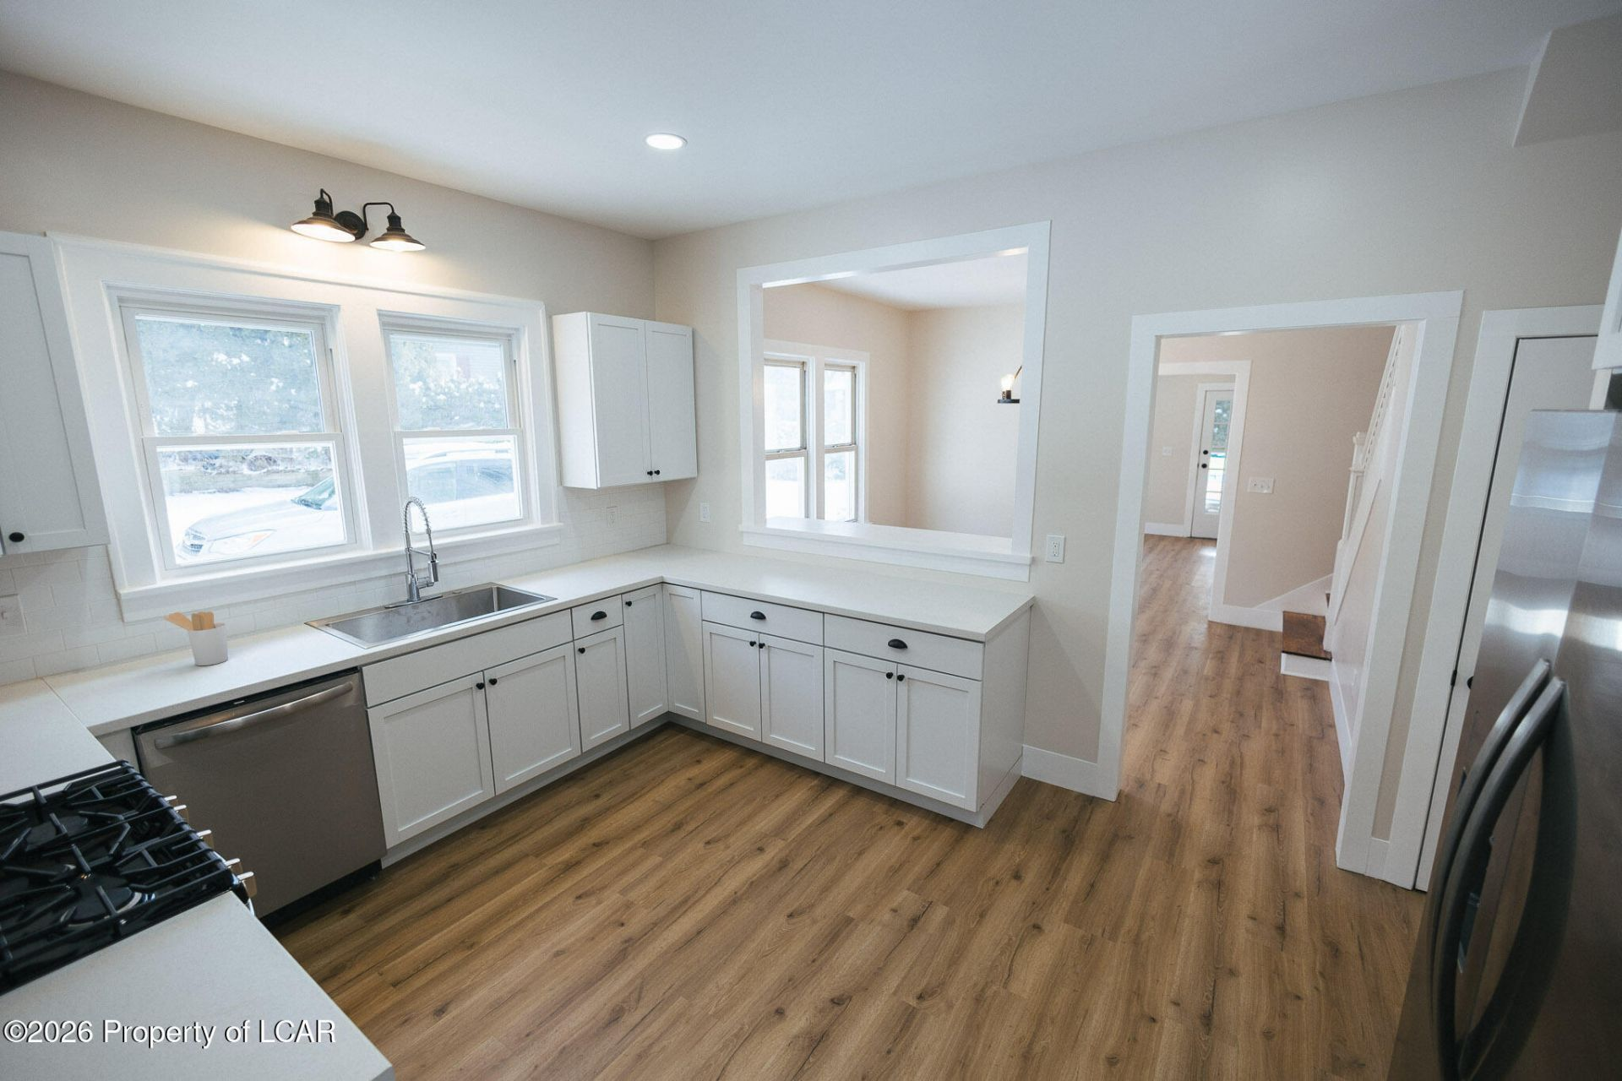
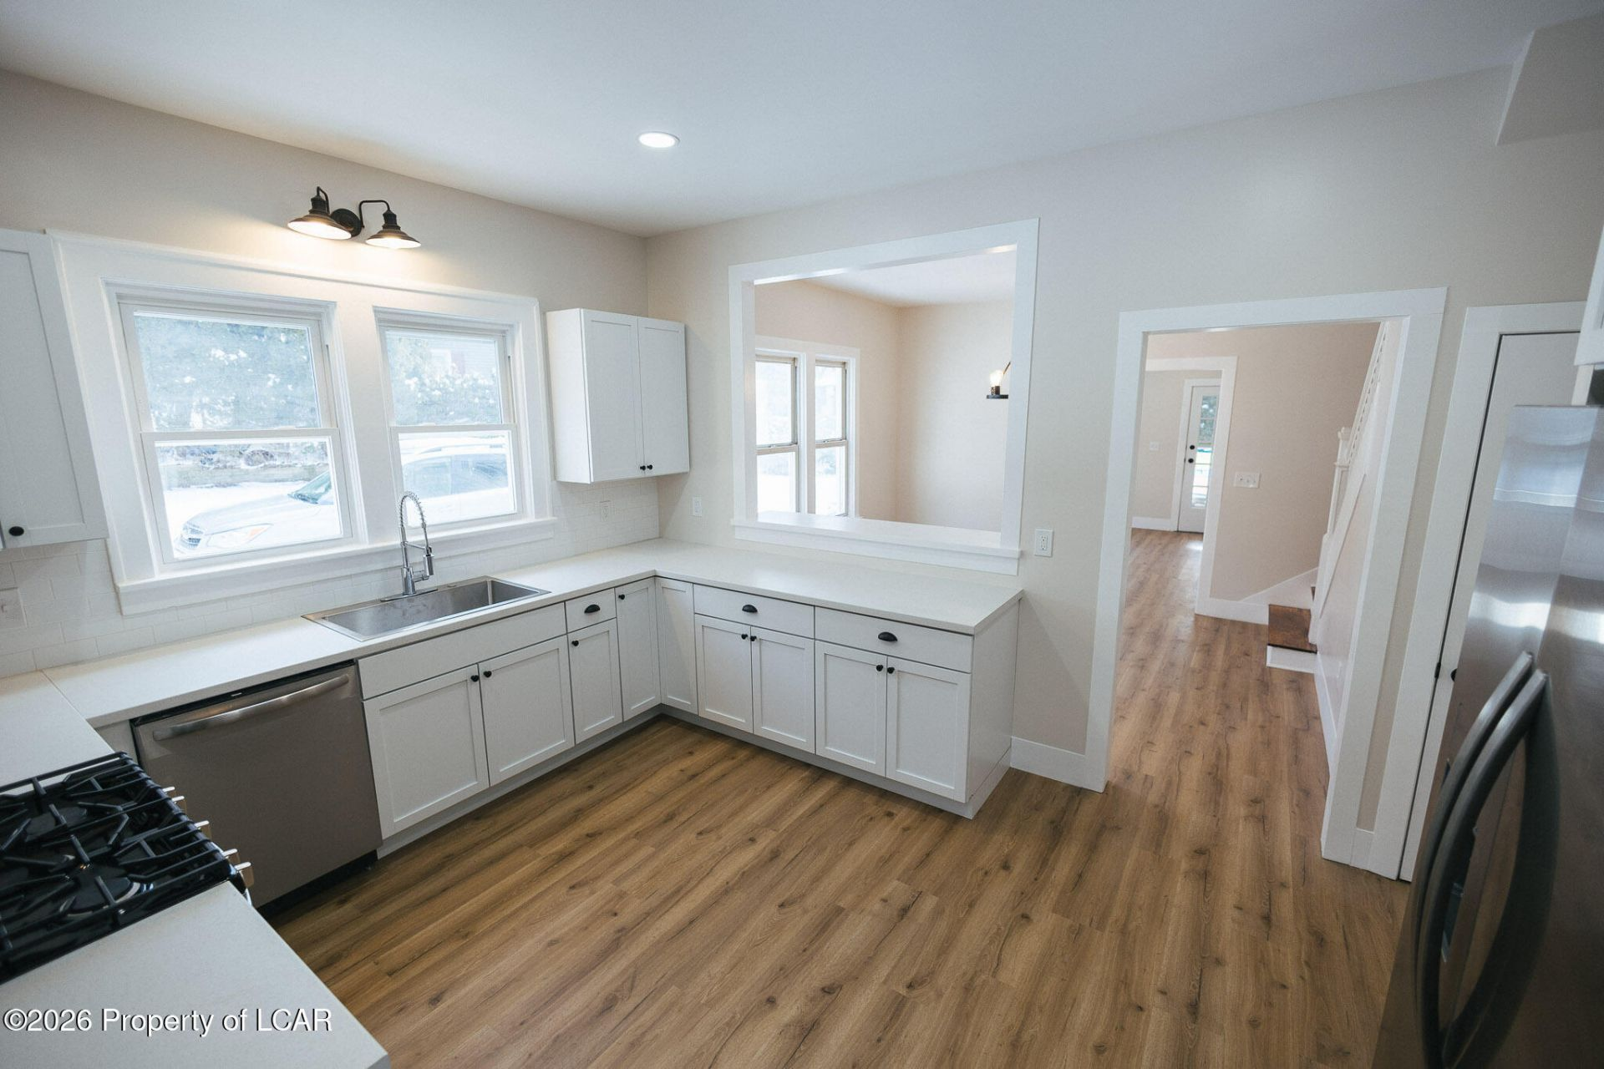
- utensil holder [163,612,229,666]
